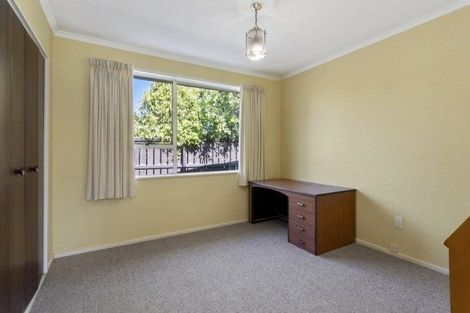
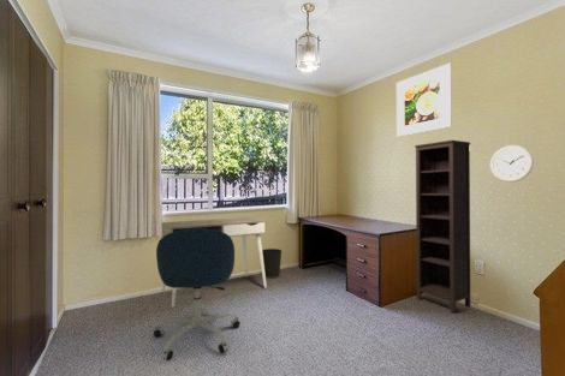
+ wall clock [489,144,535,184]
+ office chair [151,228,242,362]
+ desk [161,216,268,309]
+ wastebasket [262,247,282,279]
+ bookcase [414,139,471,314]
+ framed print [396,62,452,137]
